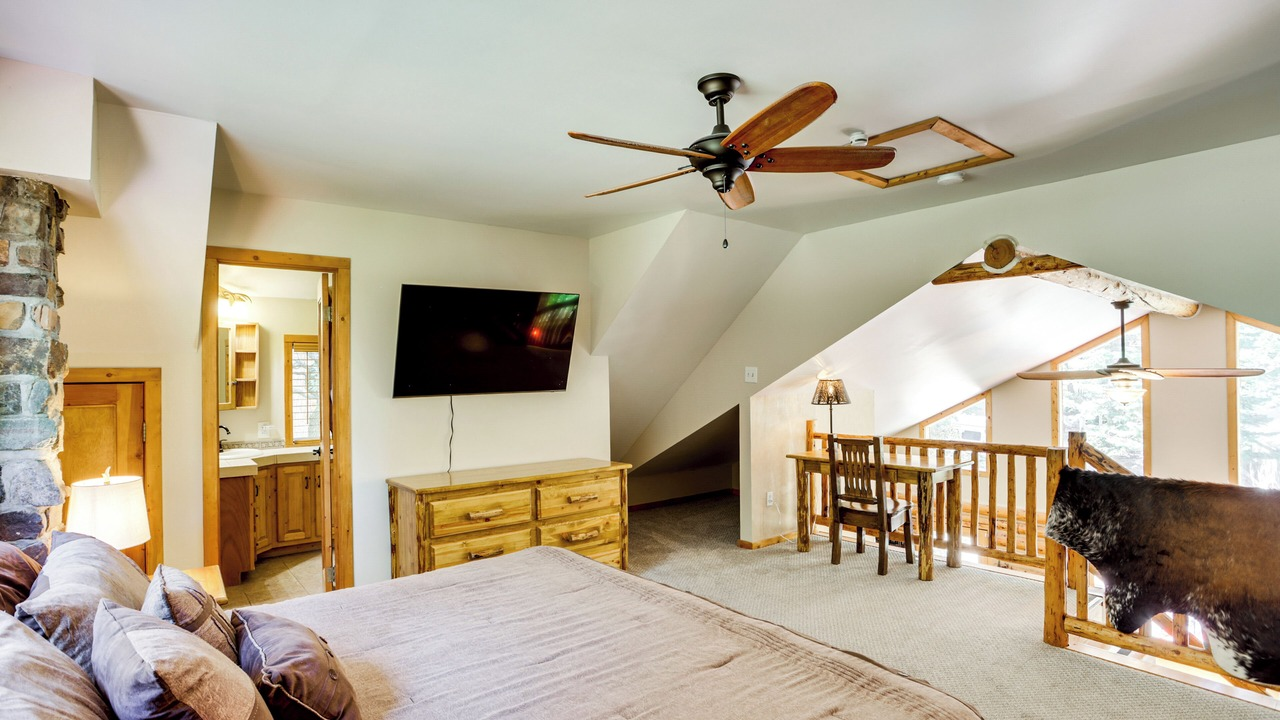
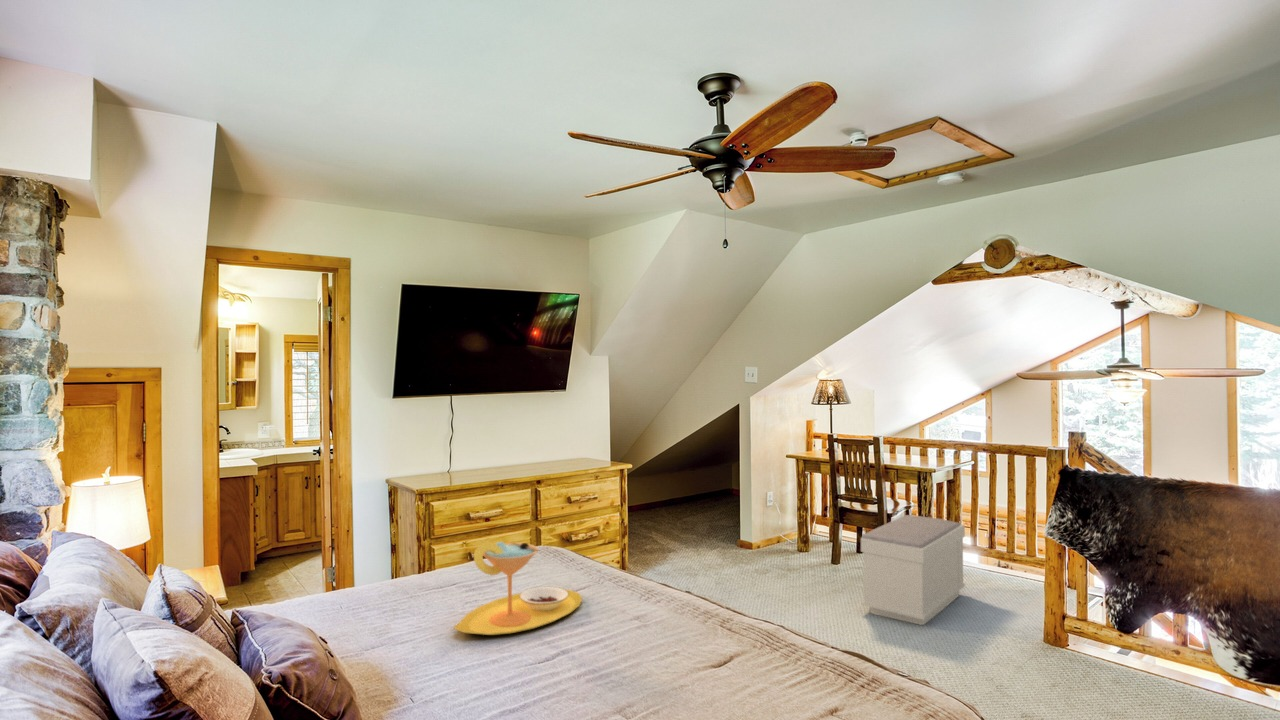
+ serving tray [453,541,583,636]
+ bench [860,514,966,626]
